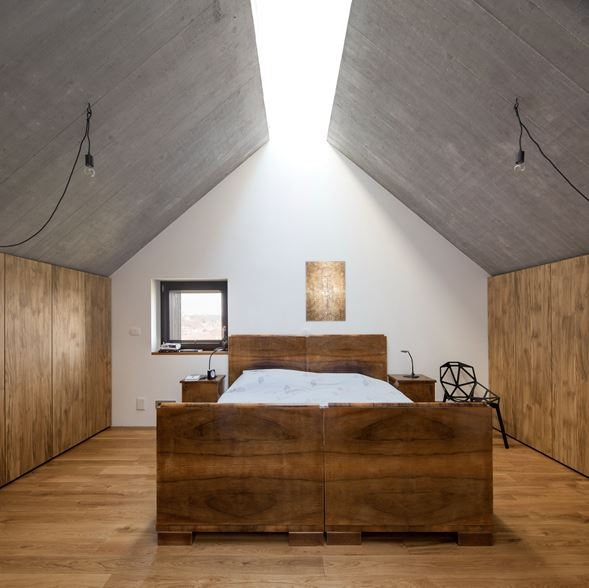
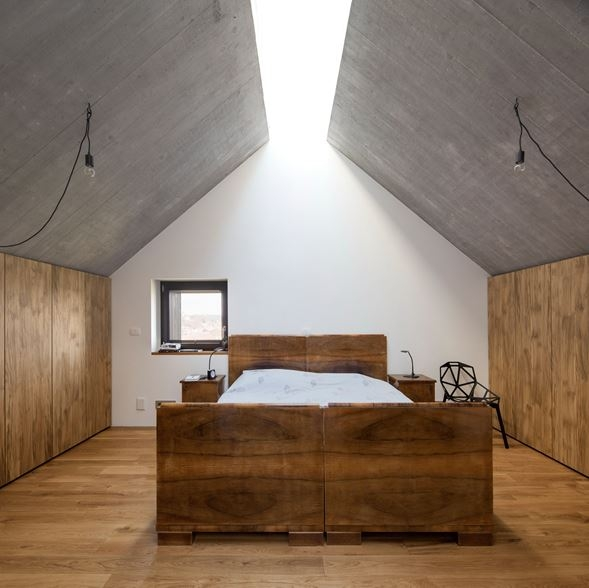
- wall art [305,260,347,322]
